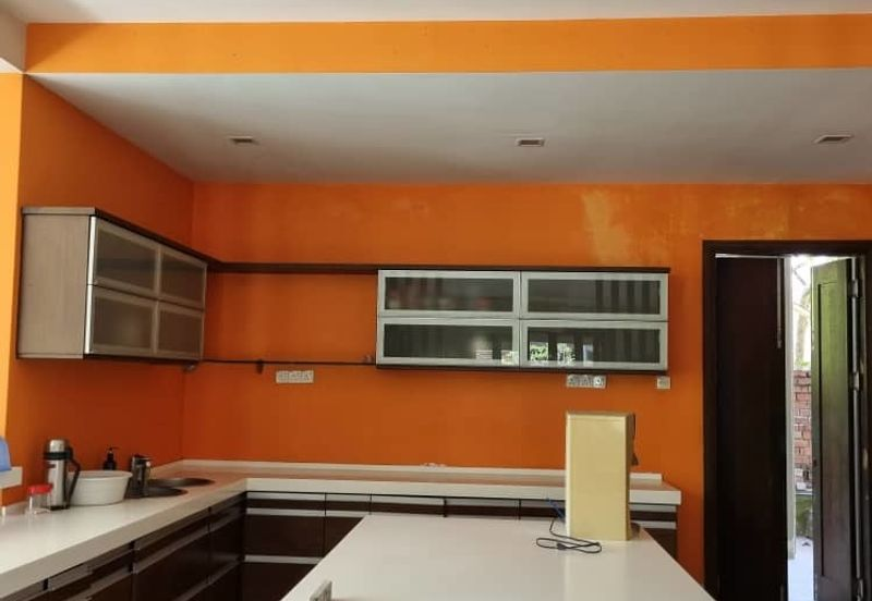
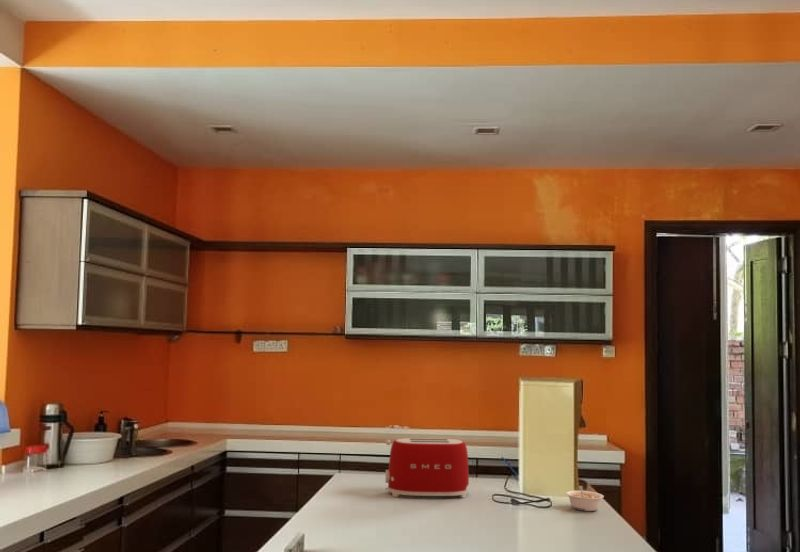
+ toaster [384,437,470,499]
+ legume [565,485,605,512]
